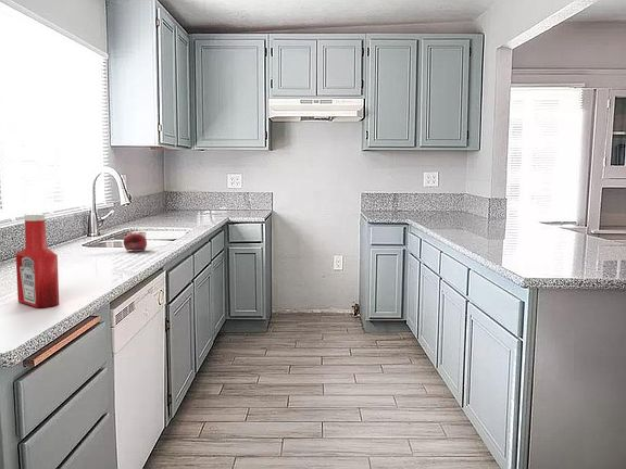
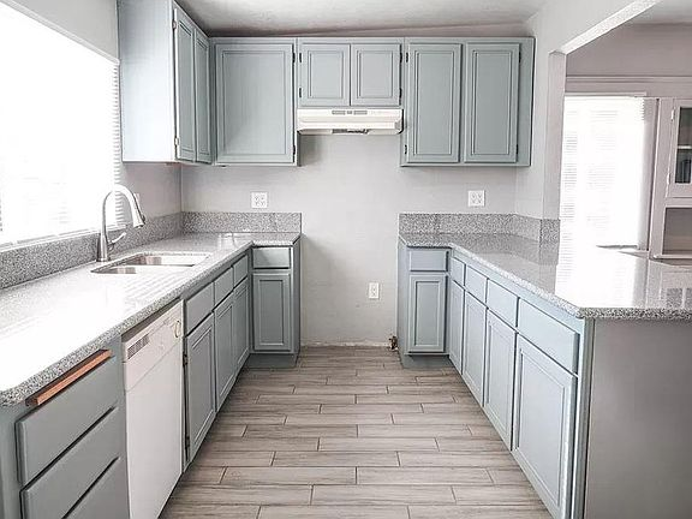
- fruit [123,232,148,252]
- soap bottle [15,213,60,309]
